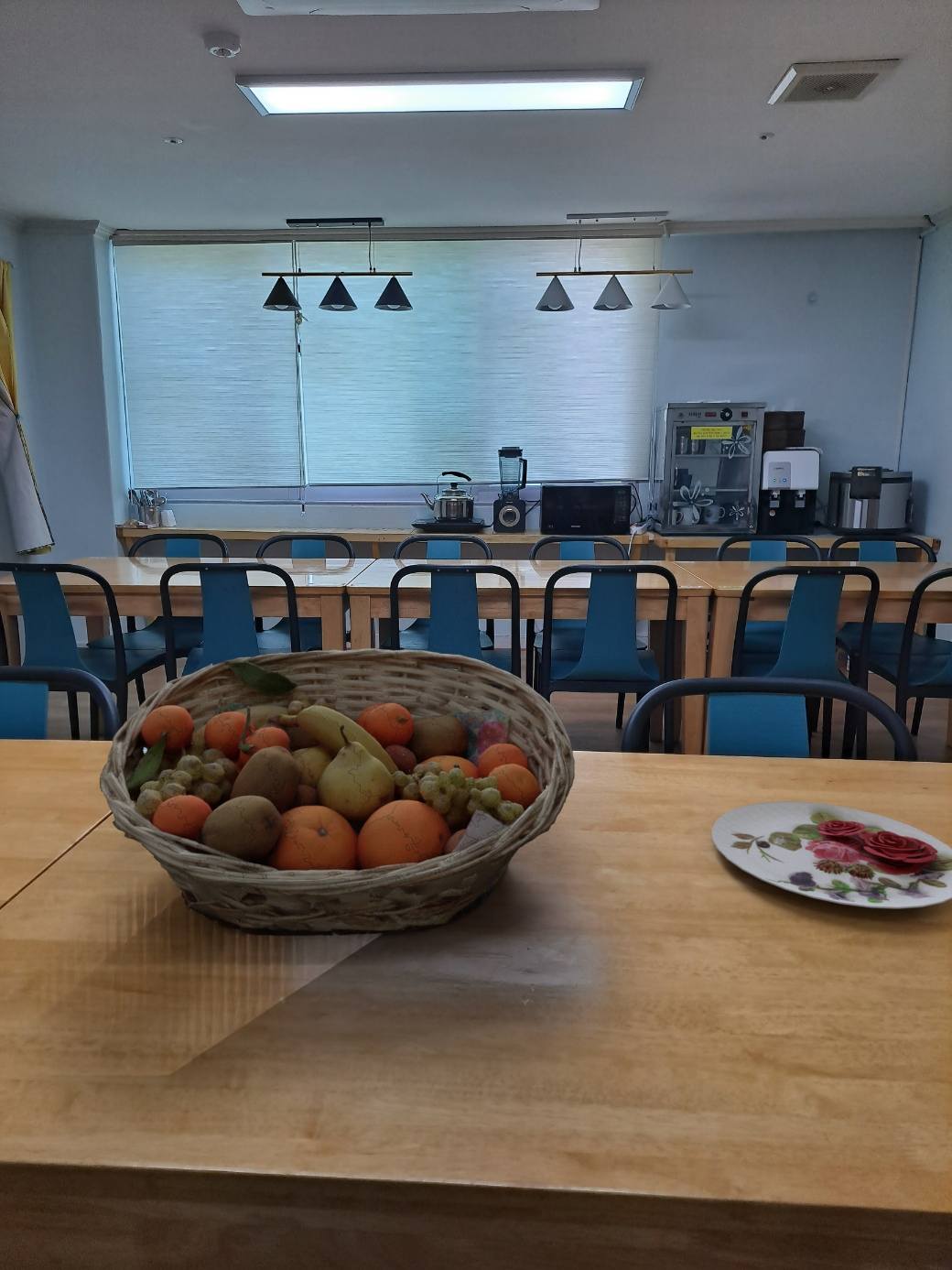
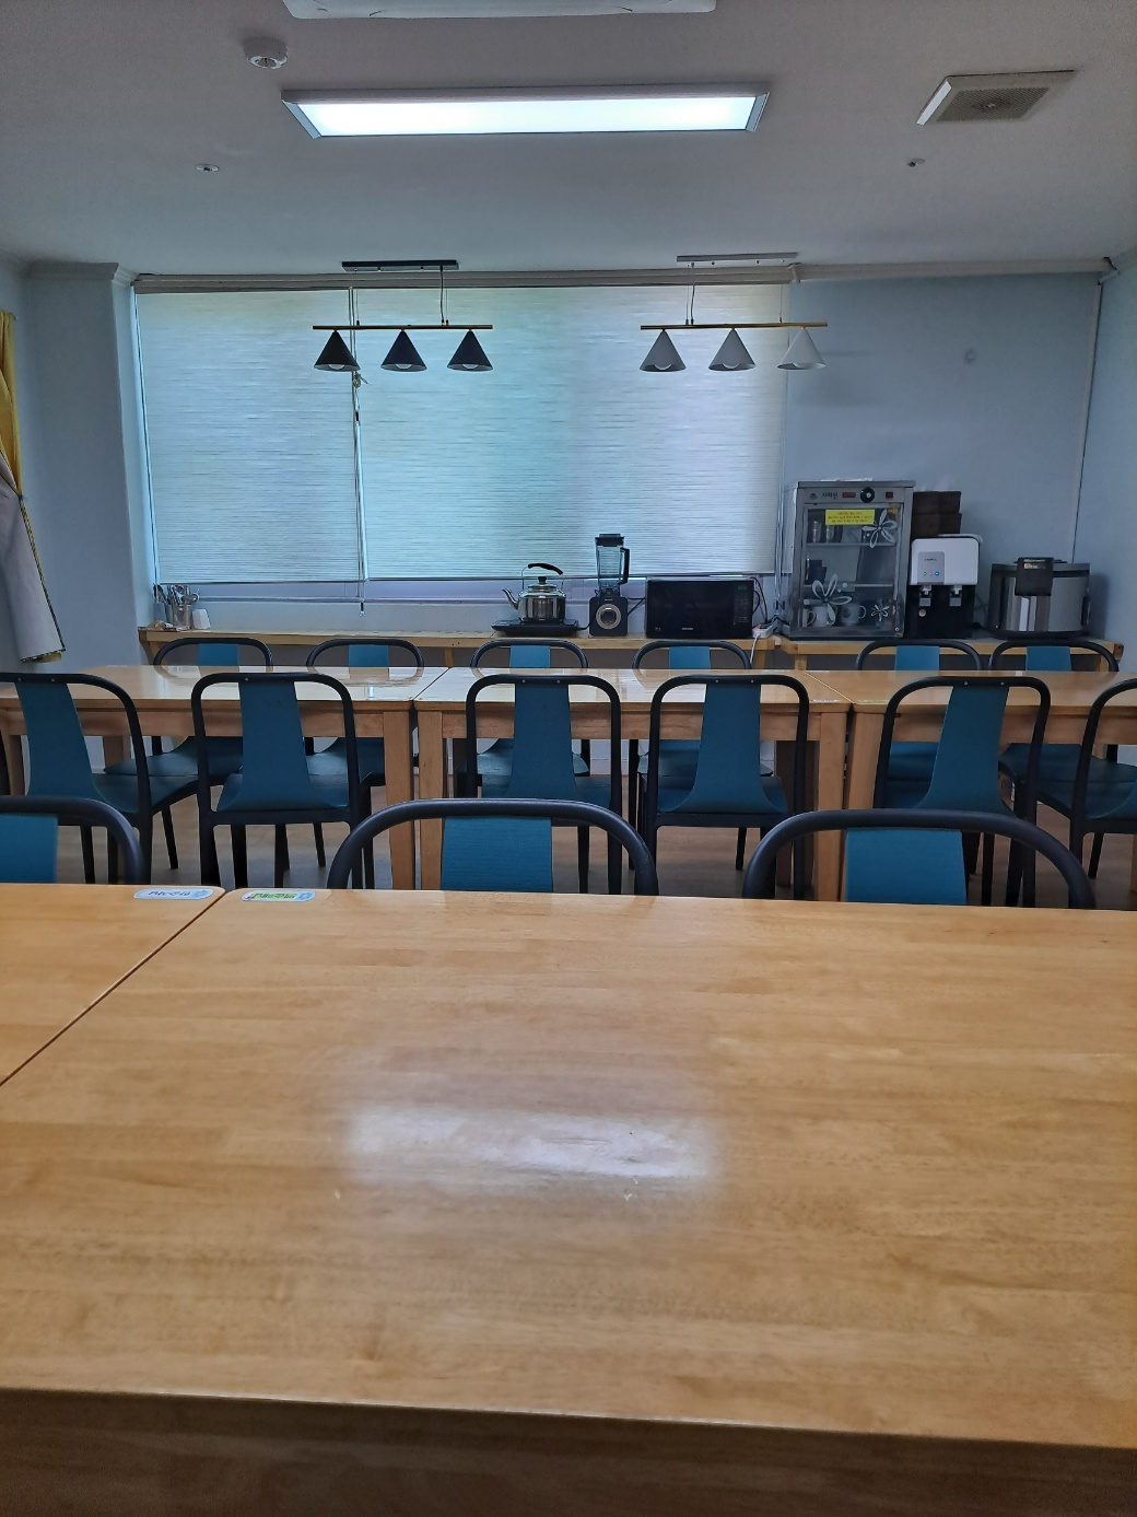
- fruit basket [99,647,576,937]
- plate [711,800,952,909]
